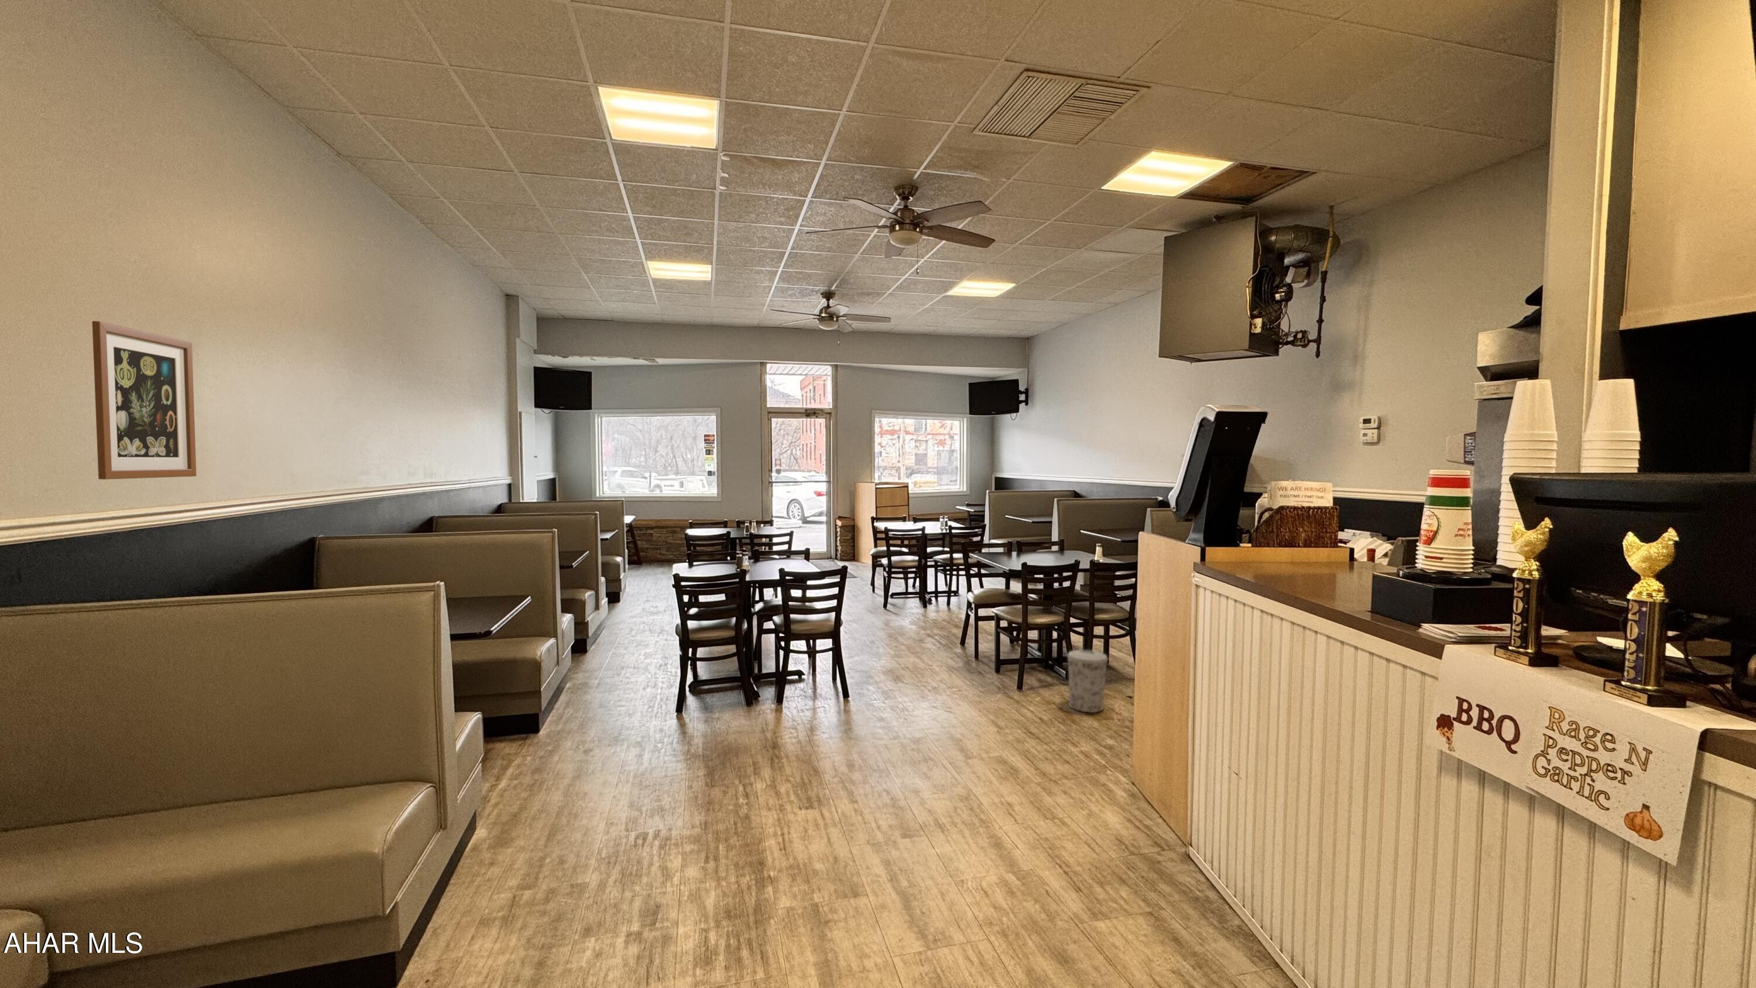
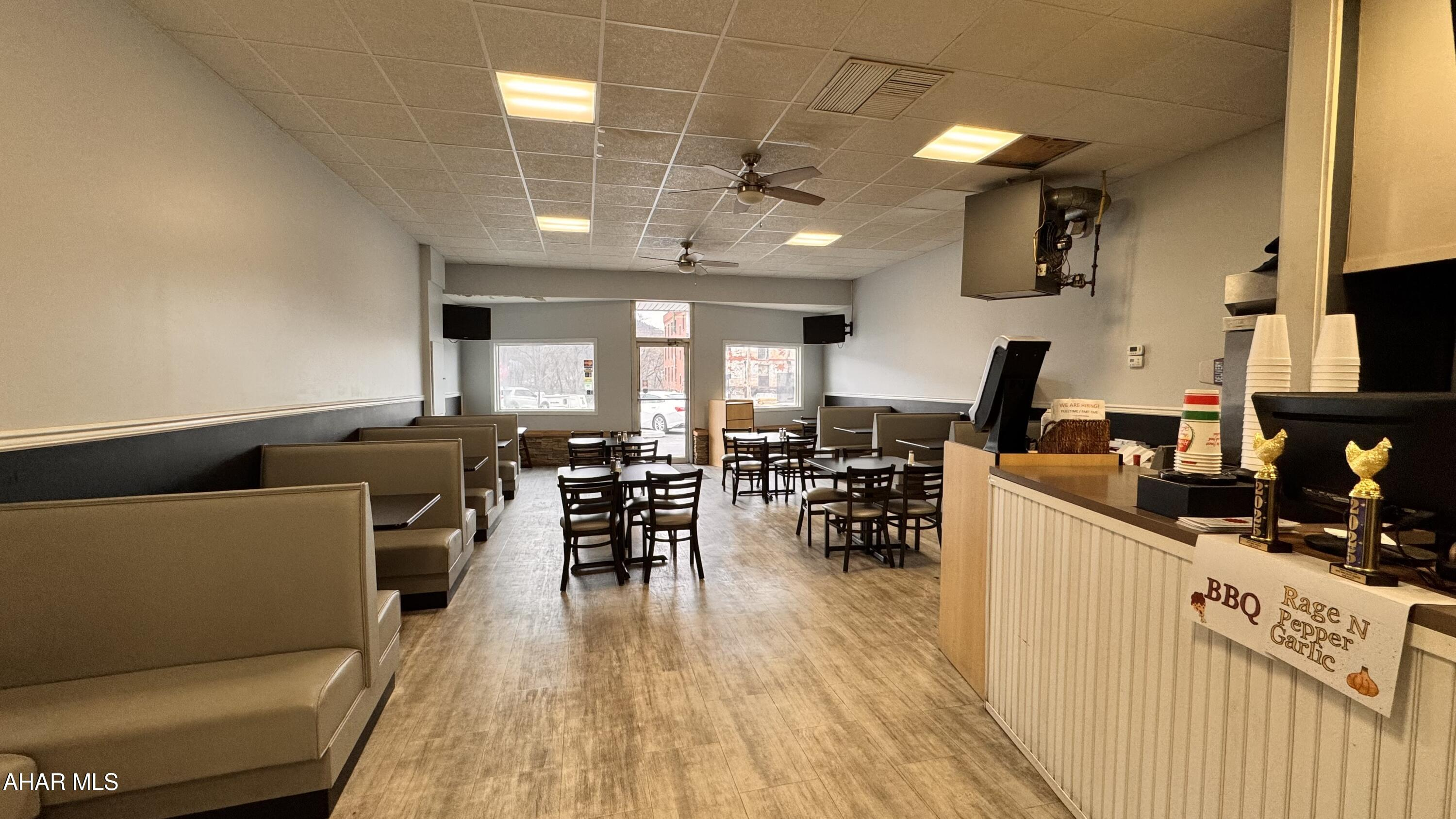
- wall art [92,321,198,480]
- trash can [1066,649,1108,713]
